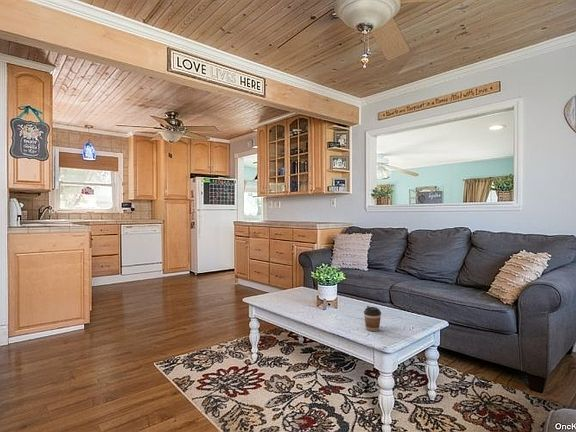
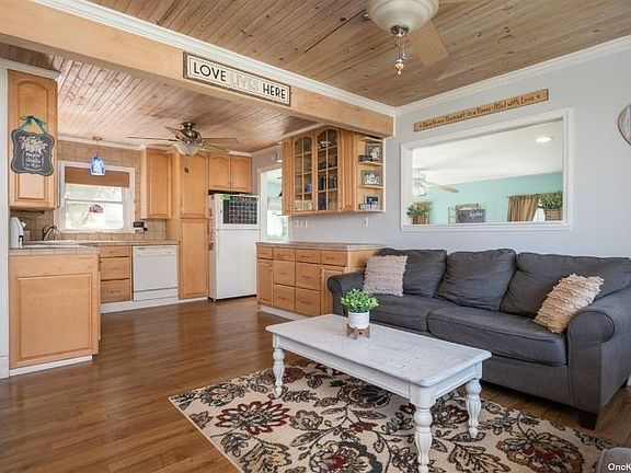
- coffee cup [363,305,382,332]
